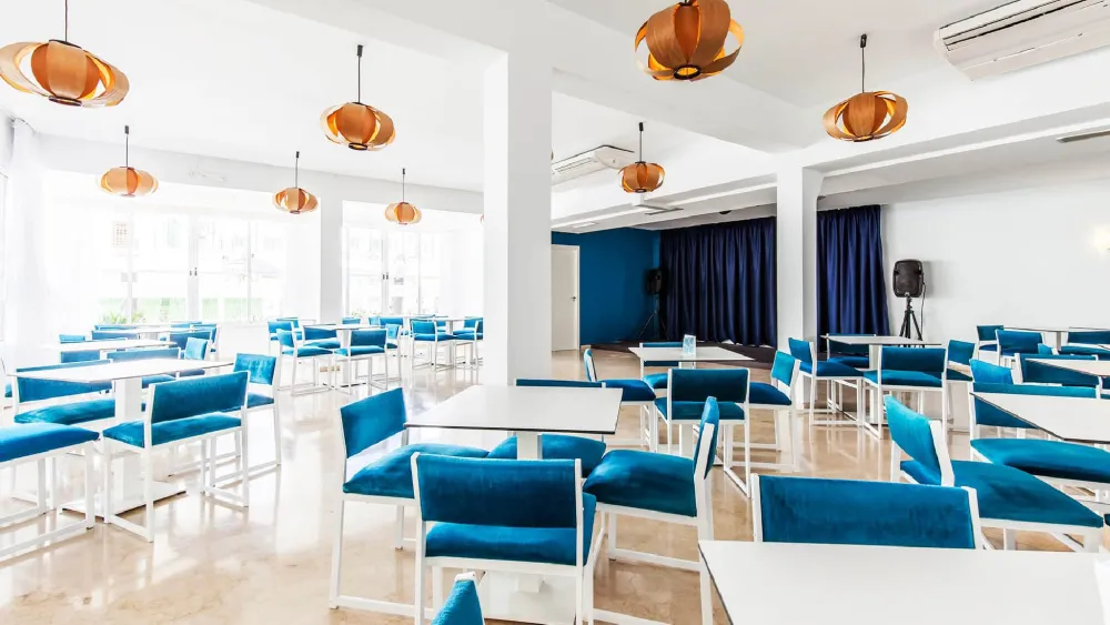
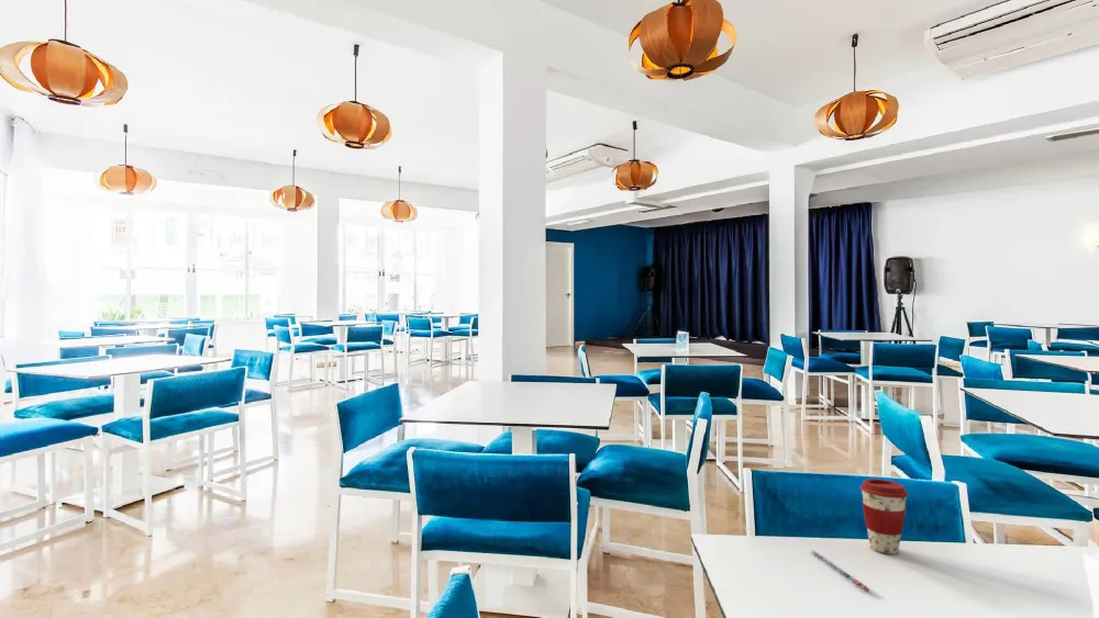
+ coffee cup [859,477,909,554]
+ pen [810,550,870,593]
